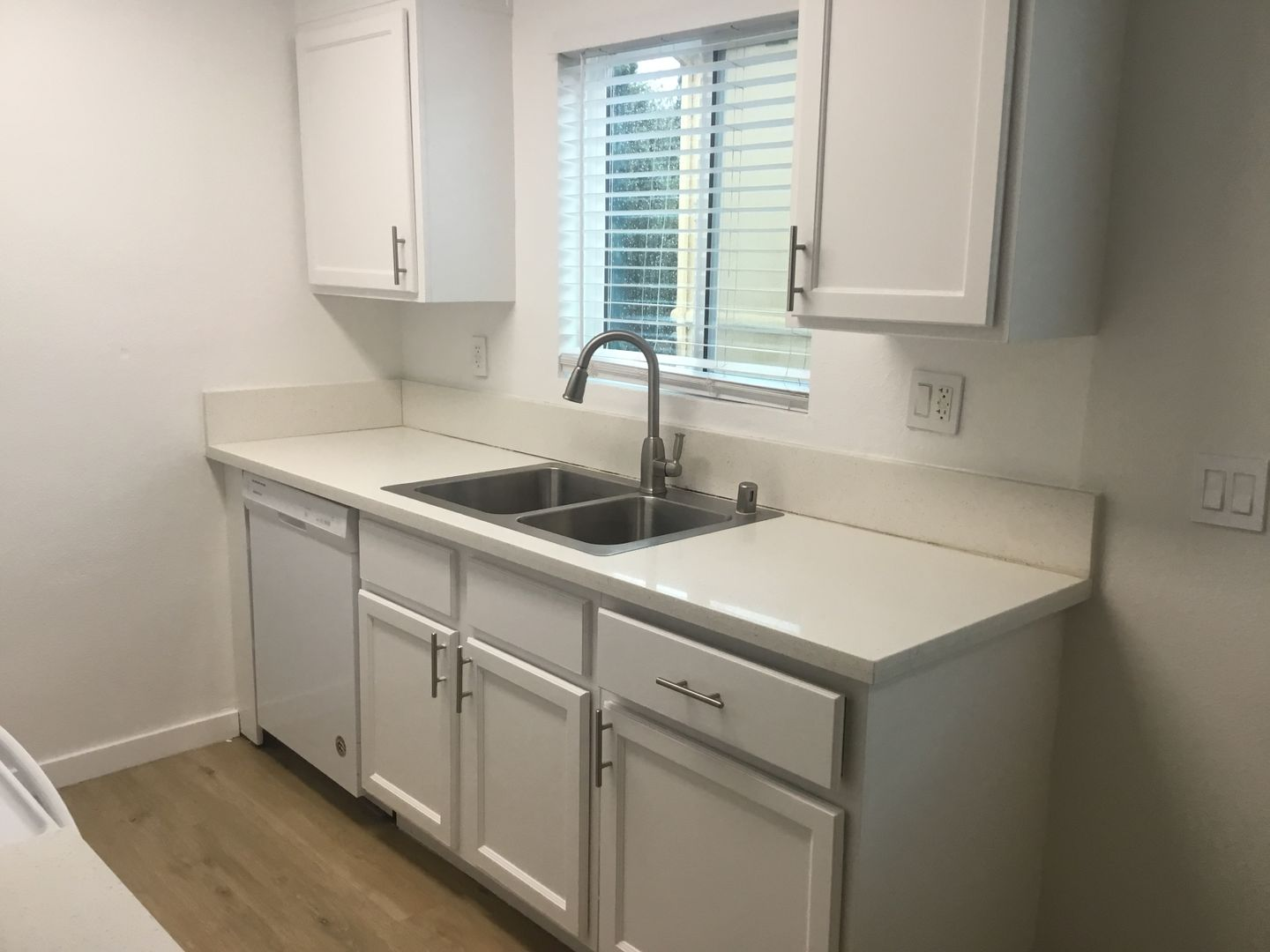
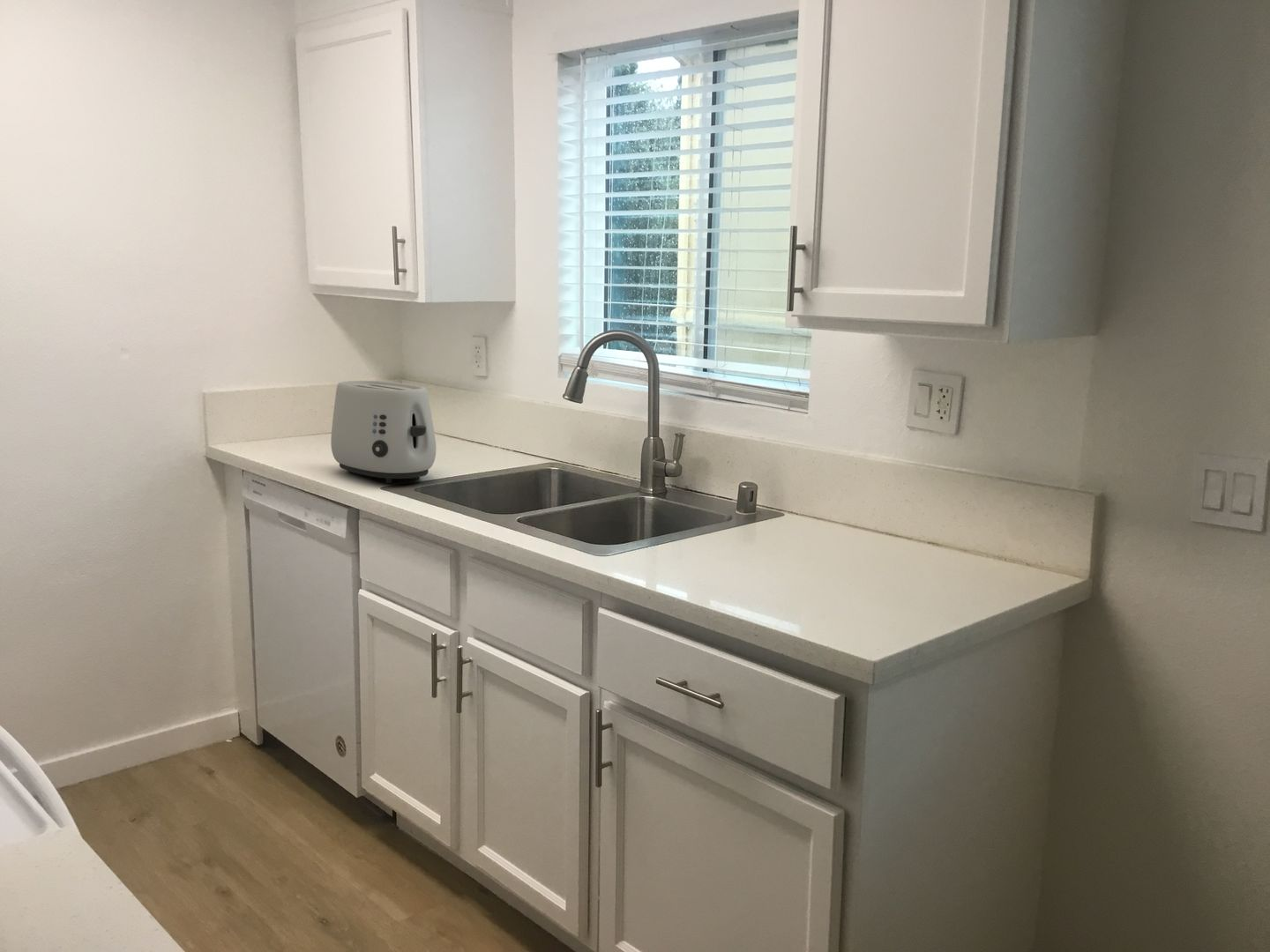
+ toaster [330,380,437,484]
